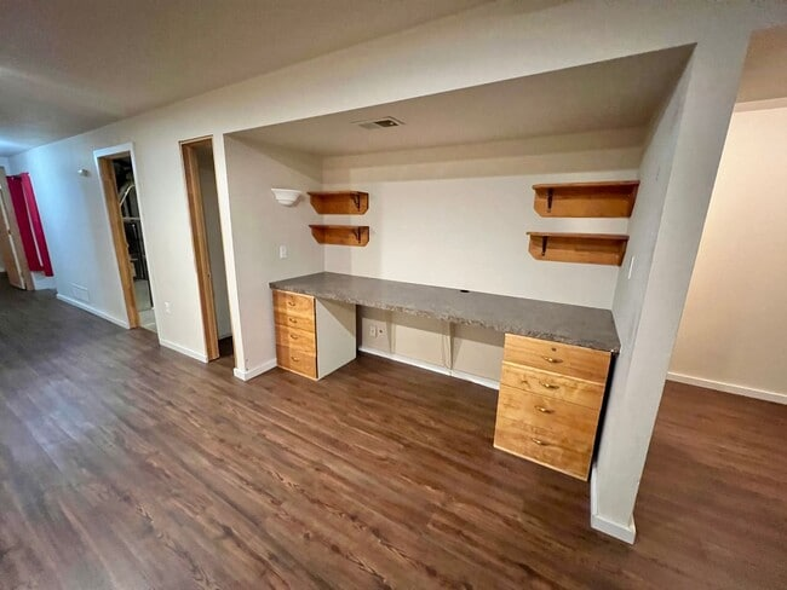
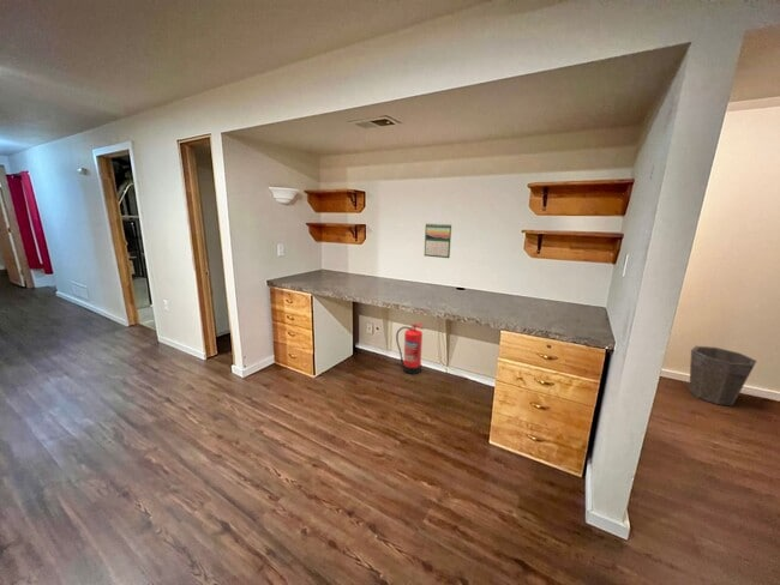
+ calendar [424,222,452,259]
+ waste bin [688,345,757,406]
+ fire extinguisher [395,321,425,375]
